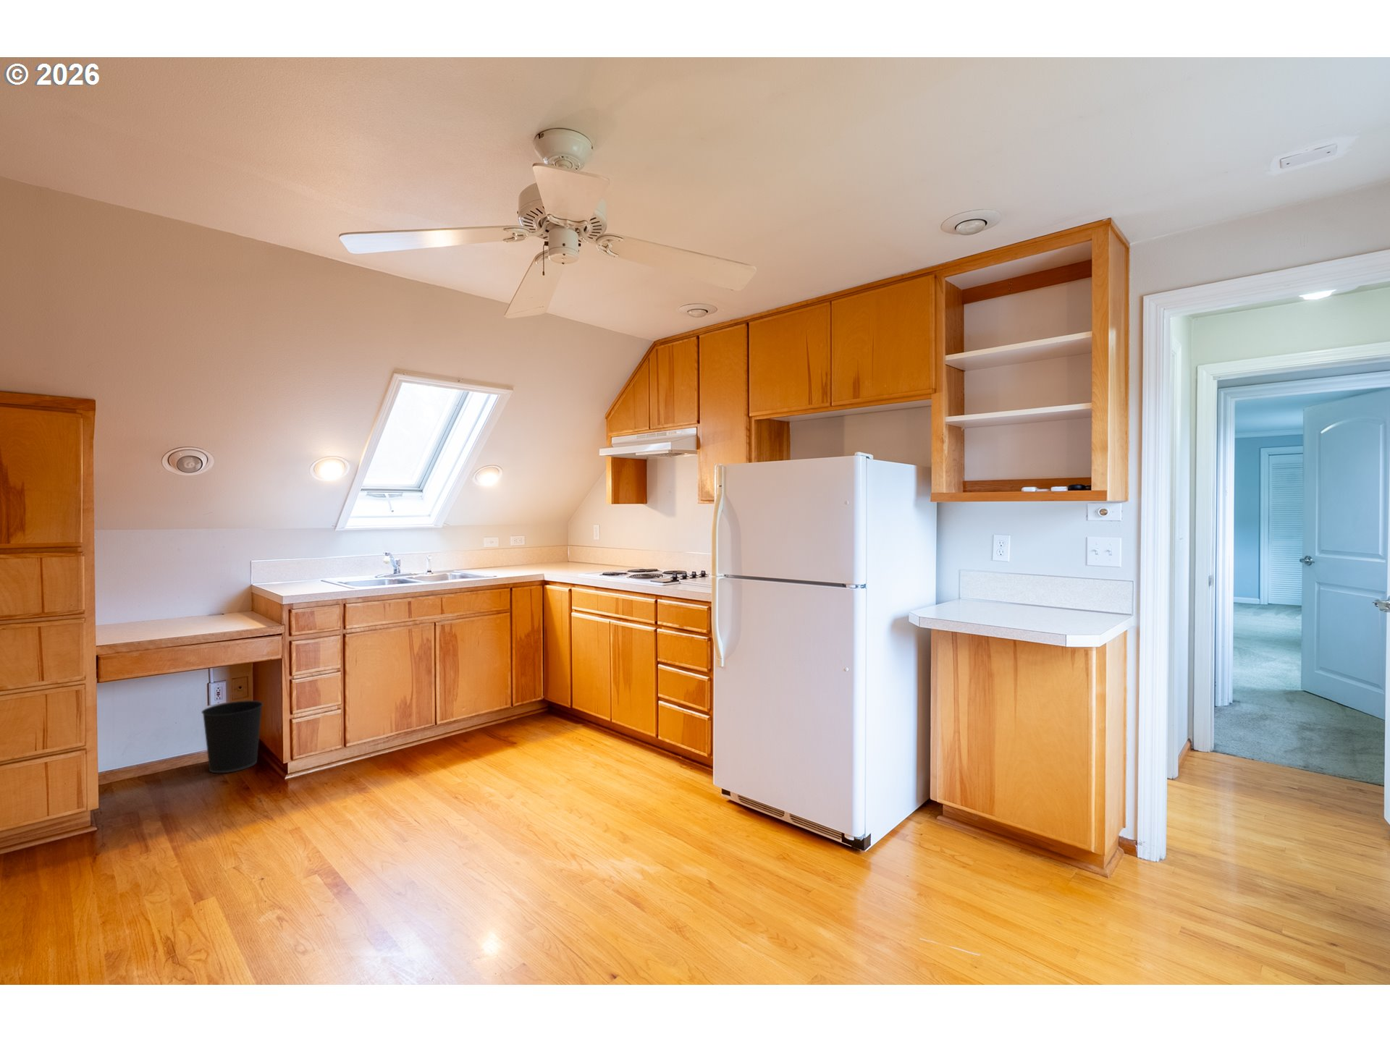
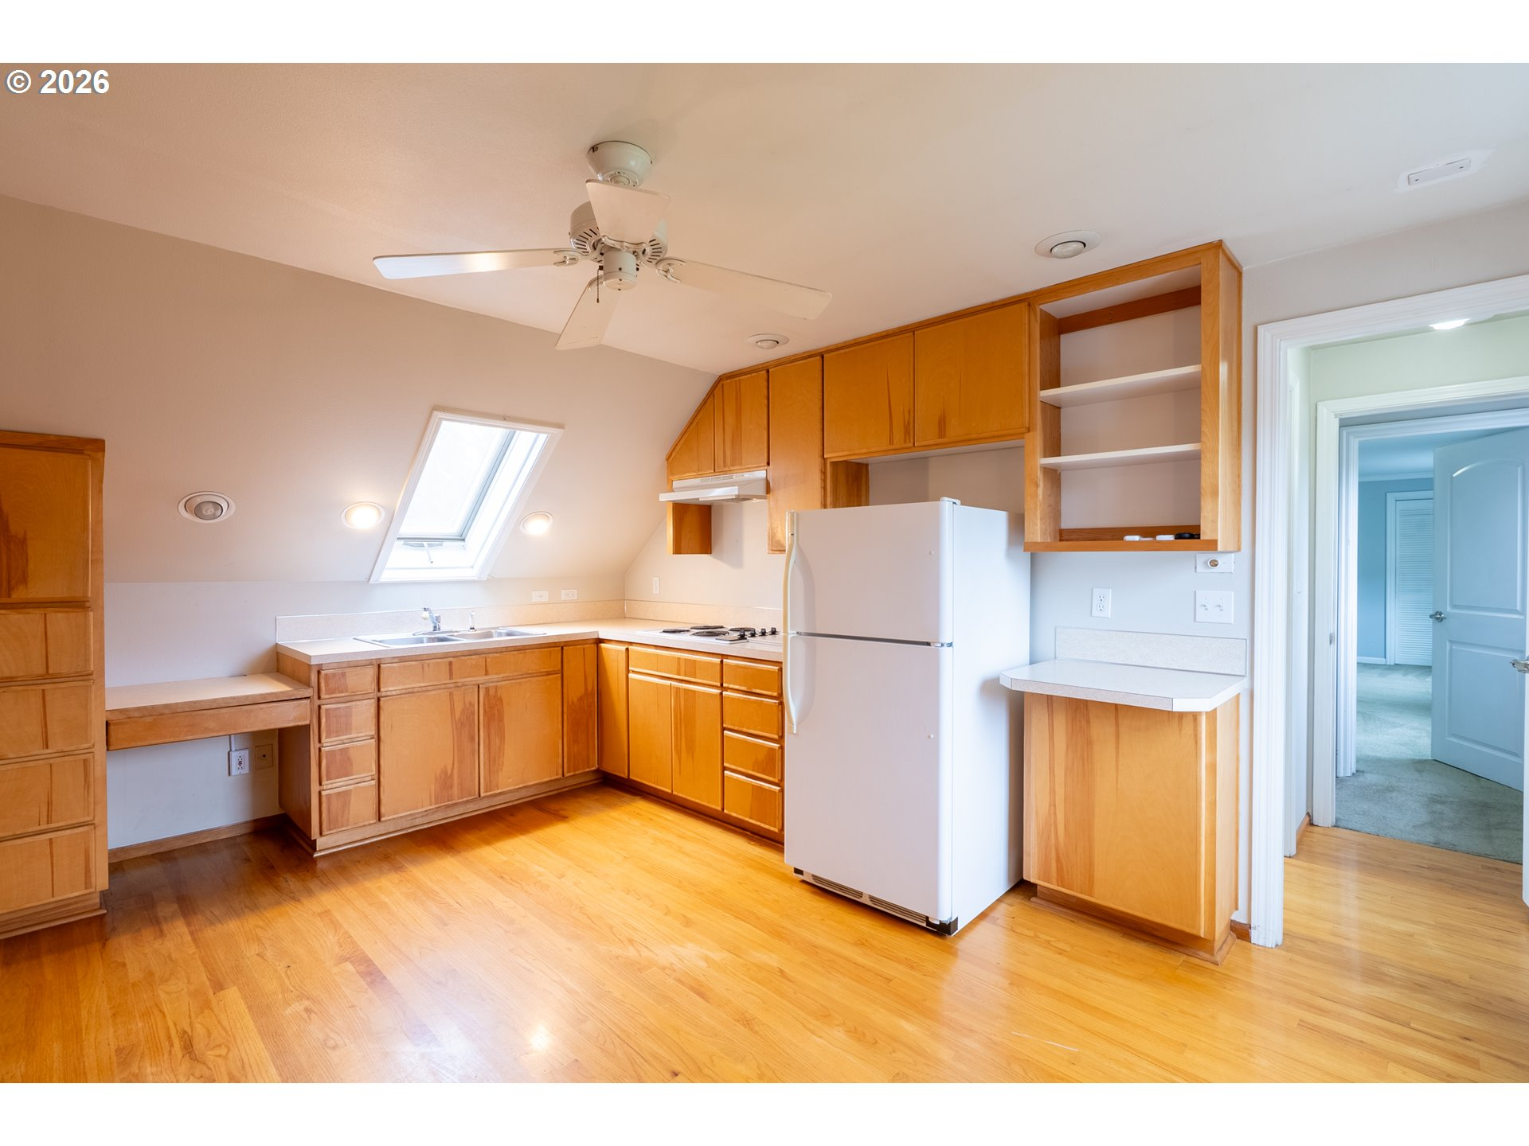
- wastebasket [200,699,264,774]
